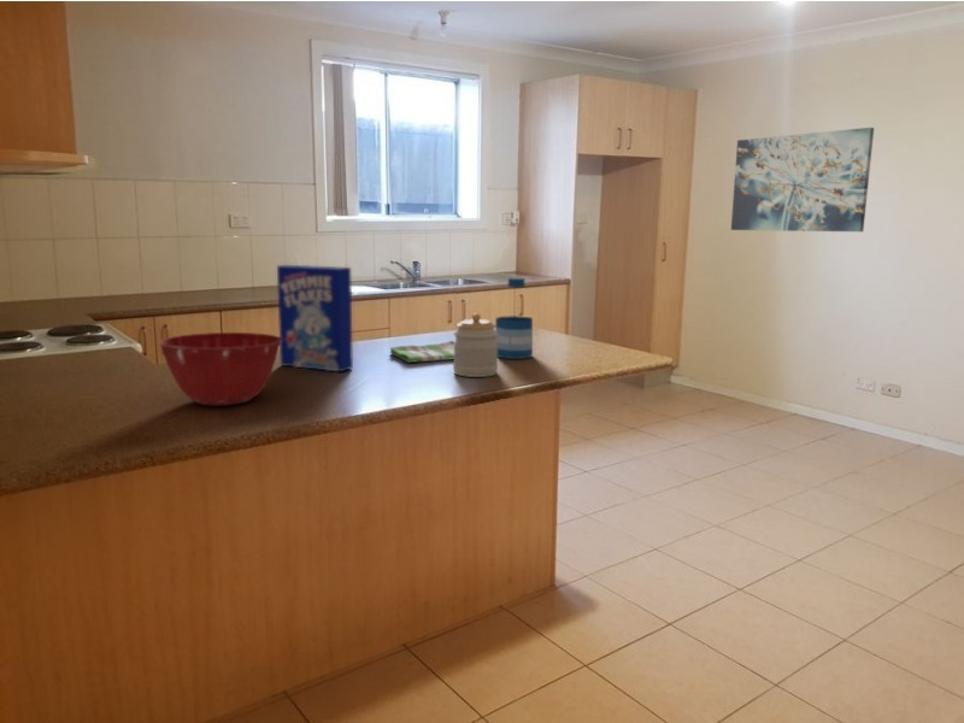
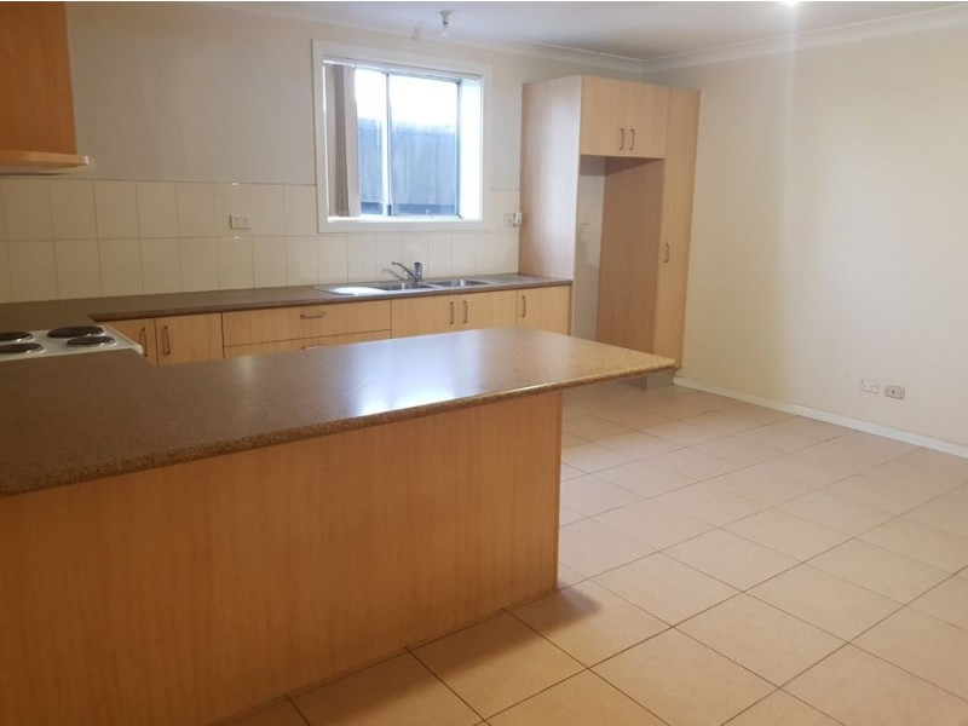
- wall art [730,127,875,233]
- jar [452,312,499,378]
- dish towel [389,340,455,364]
- cereal box [276,264,354,374]
- mixing bowl [158,331,281,406]
- bottle [494,277,534,360]
